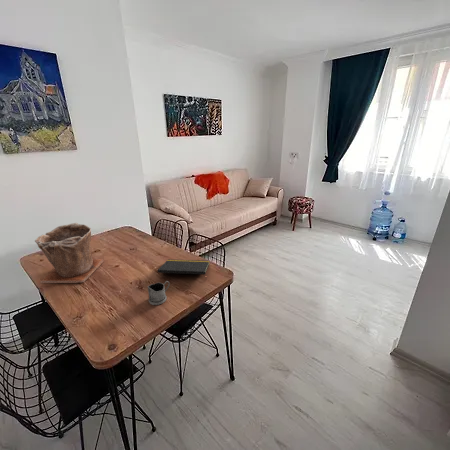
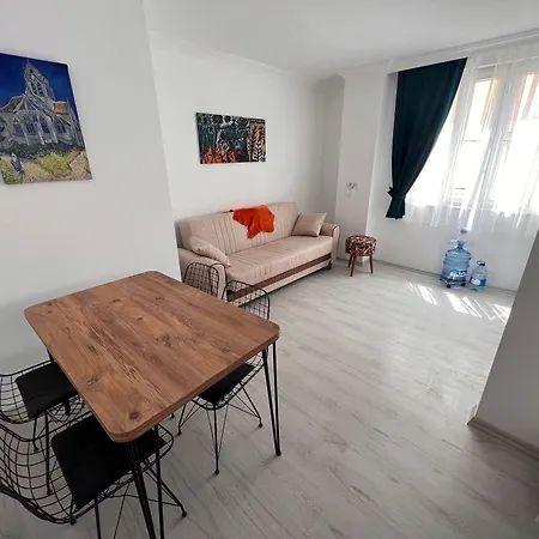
- notepad [157,258,211,280]
- plant pot [34,222,105,284]
- tea glass holder [147,280,171,306]
